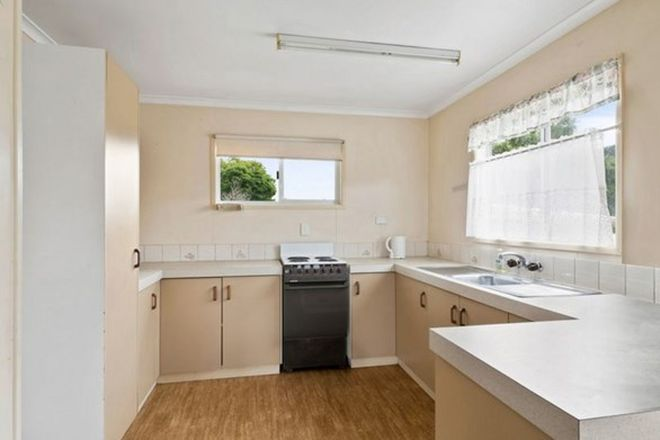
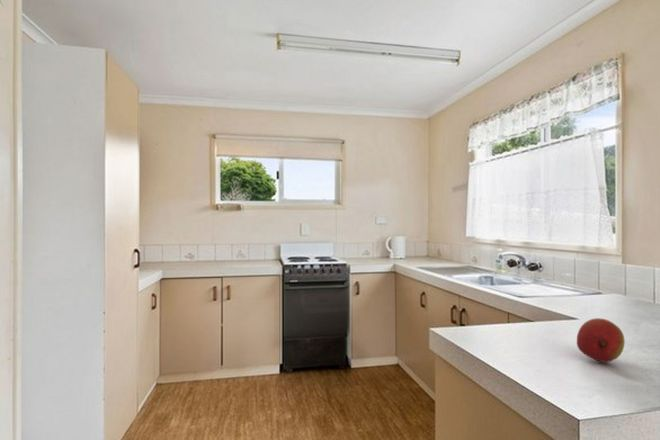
+ fruit [576,317,626,363]
